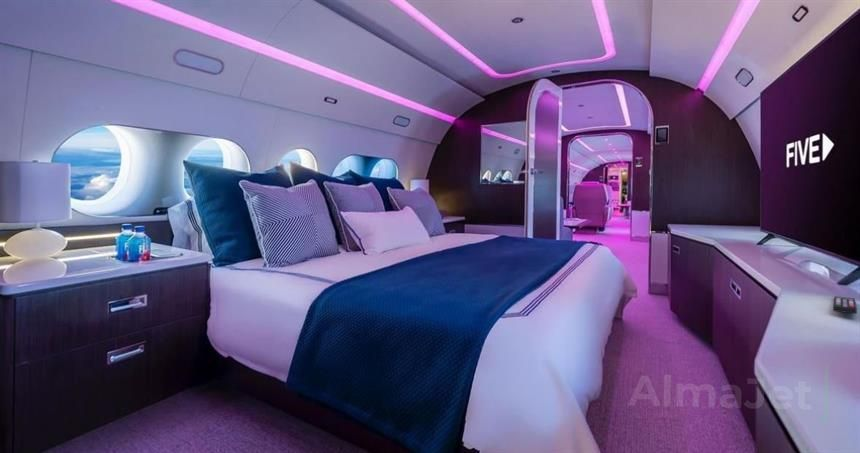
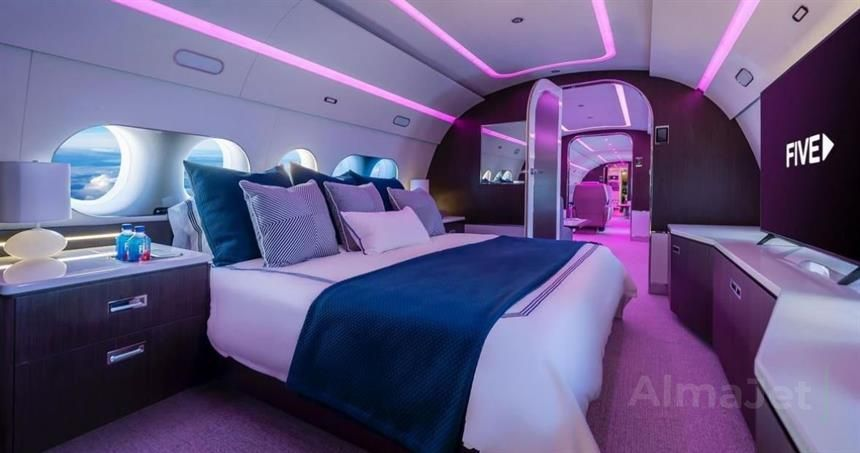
- remote control [832,295,858,315]
